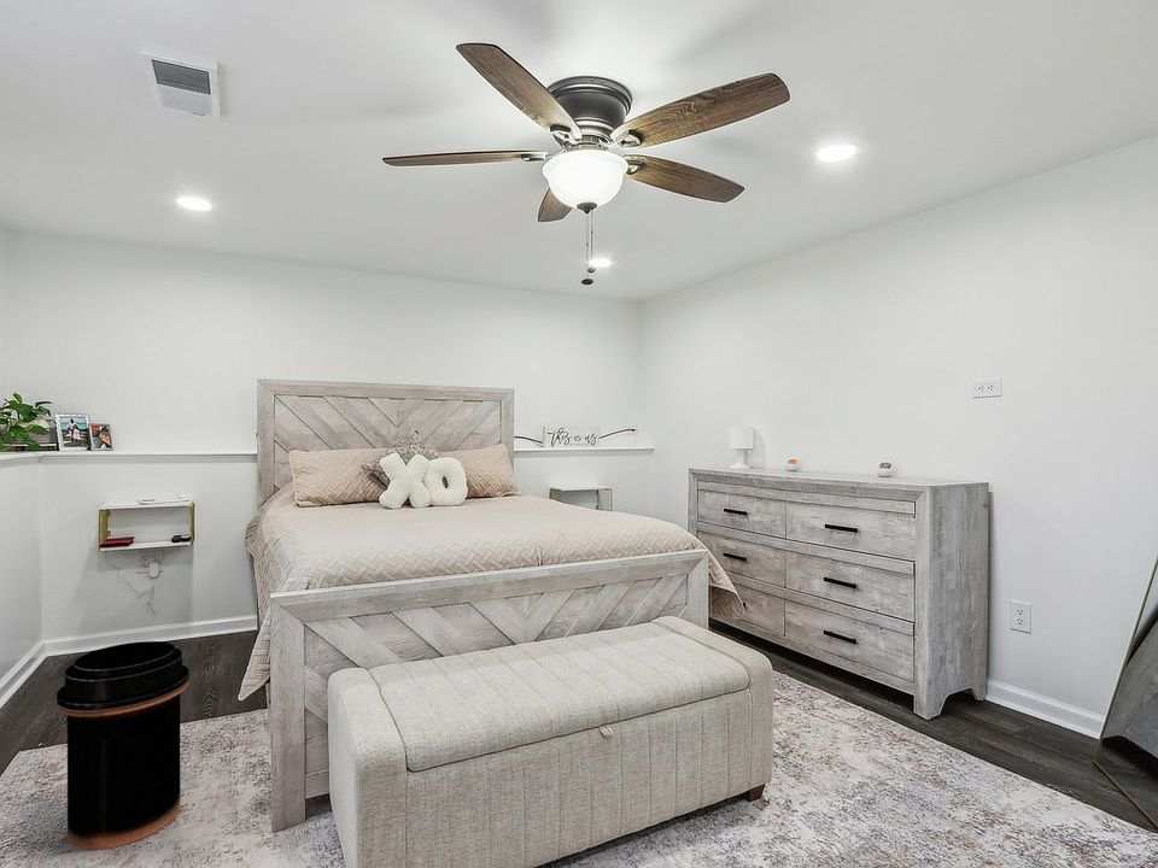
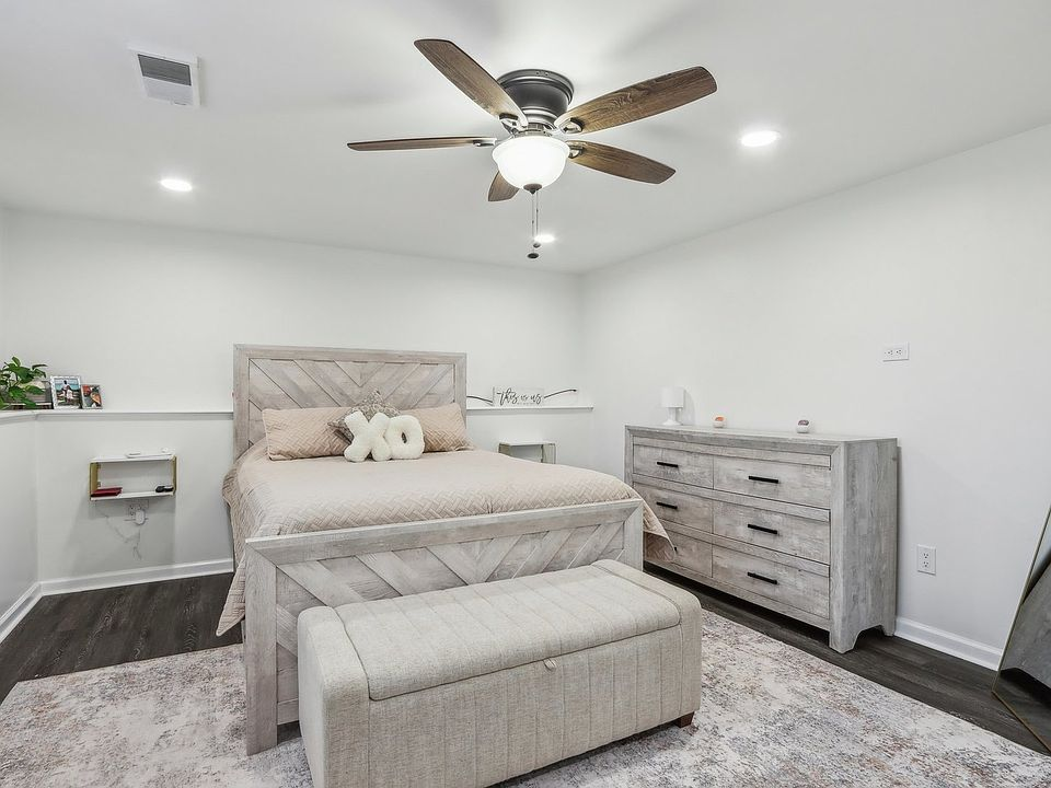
- trash can [55,640,191,851]
